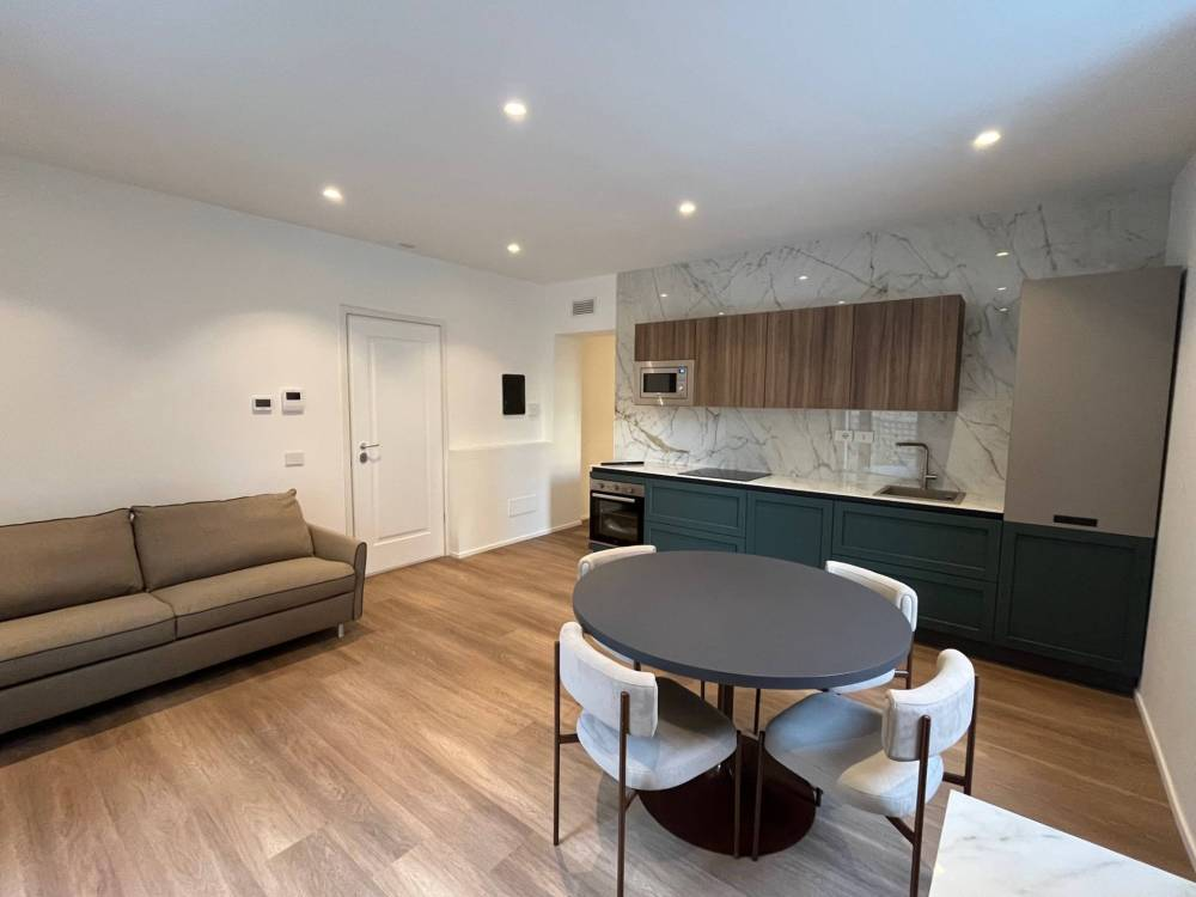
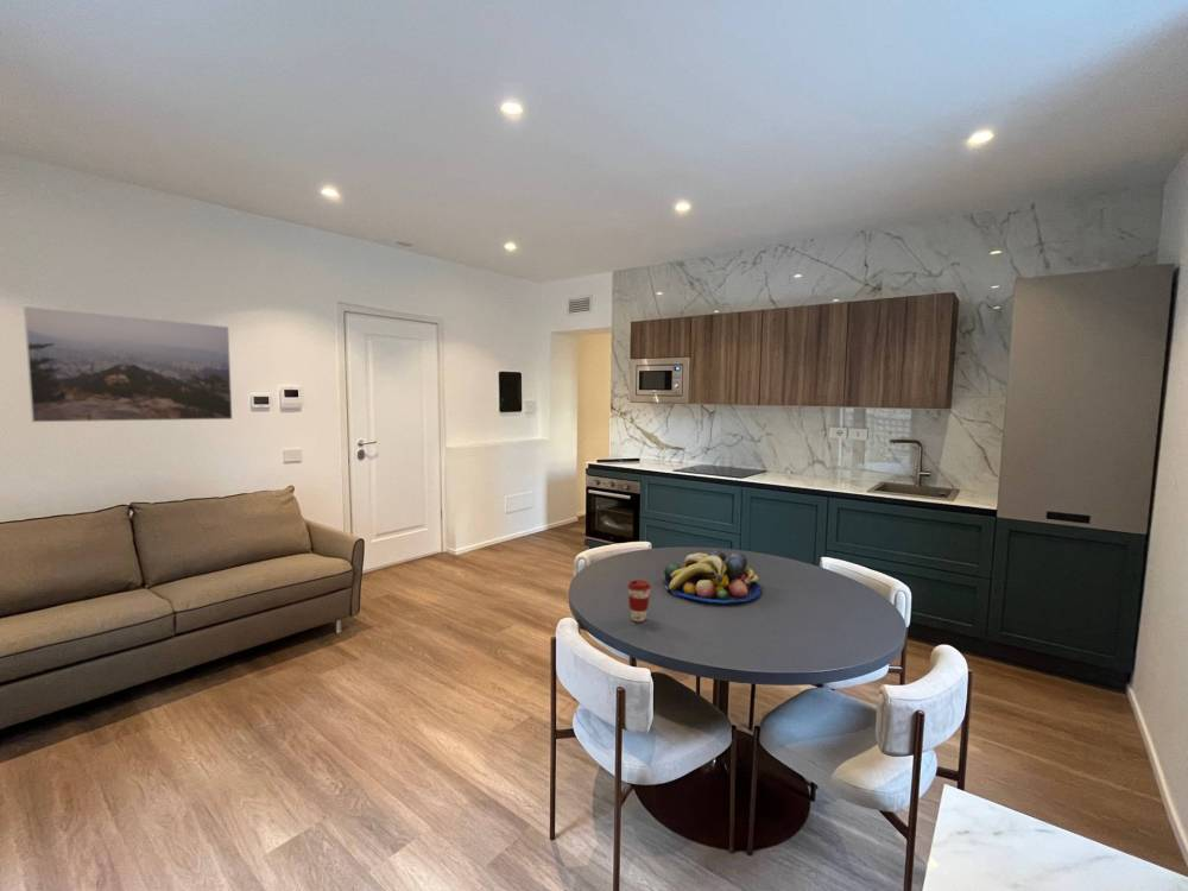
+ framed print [23,305,234,423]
+ coffee cup [626,579,652,623]
+ fruit bowl [662,549,763,605]
